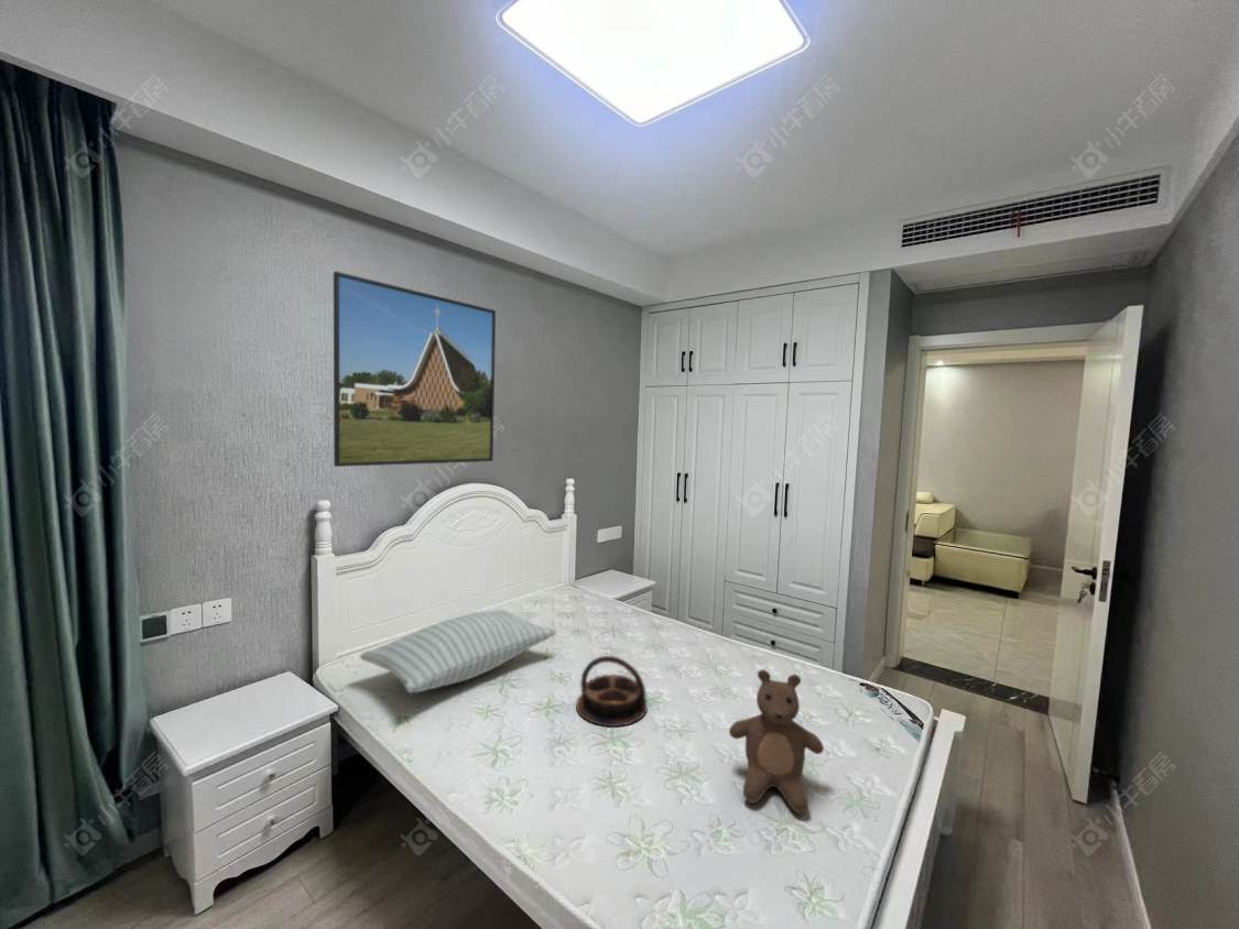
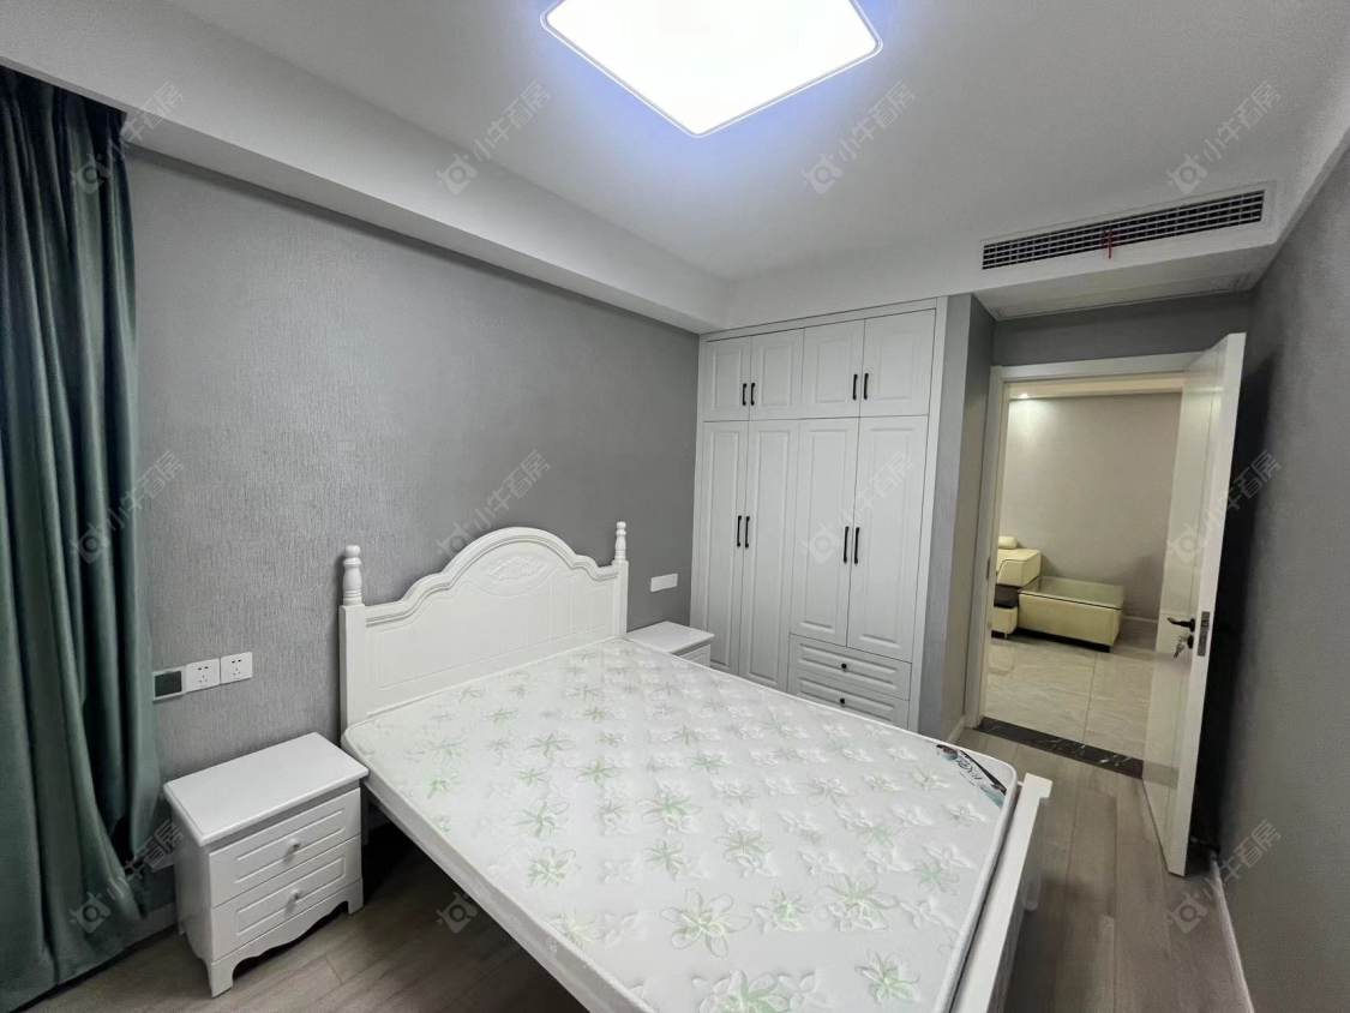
- teddy bear [728,668,825,815]
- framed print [333,271,497,468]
- pillow [359,609,558,693]
- serving tray [575,655,649,728]
